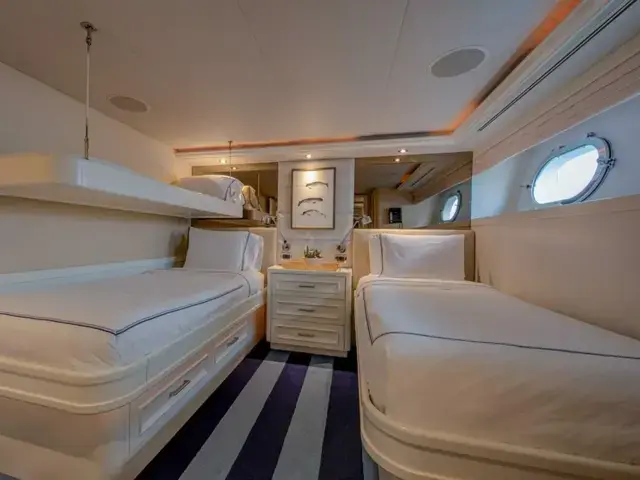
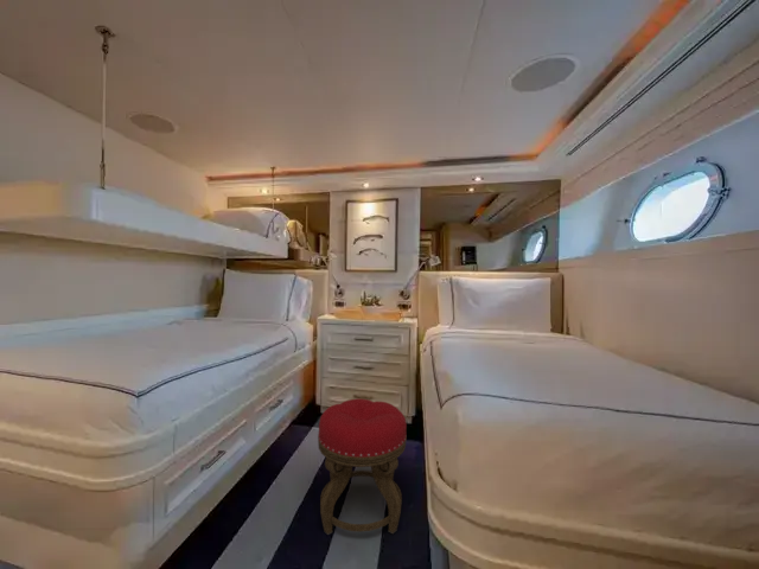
+ stool [317,397,408,536]
